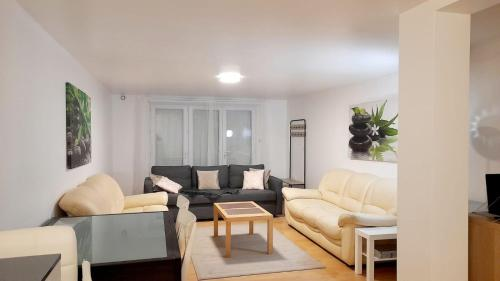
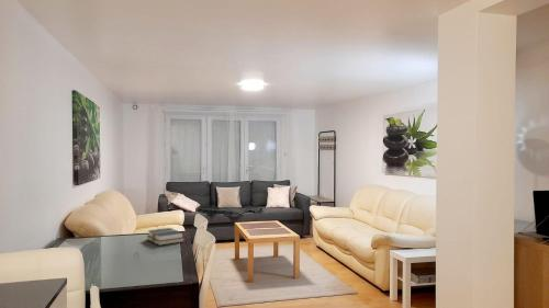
+ book [146,227,186,247]
